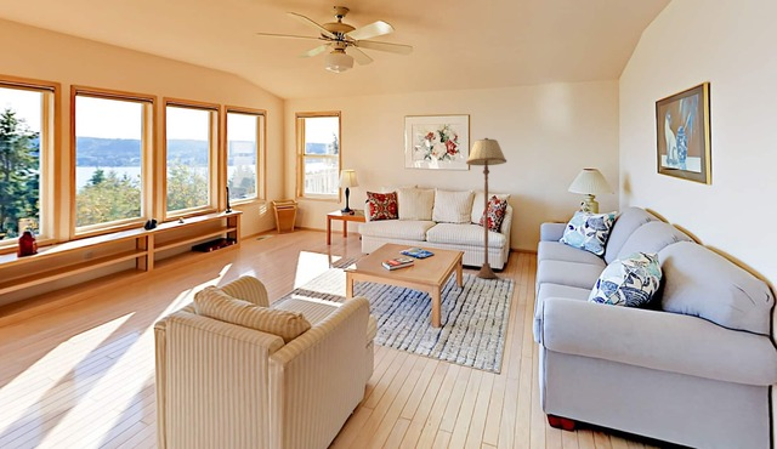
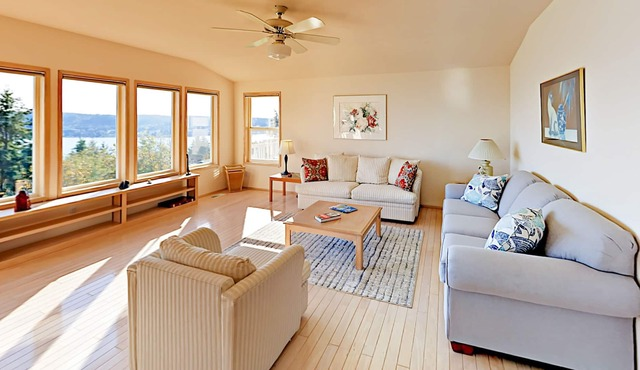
- floor lamp [465,137,507,279]
